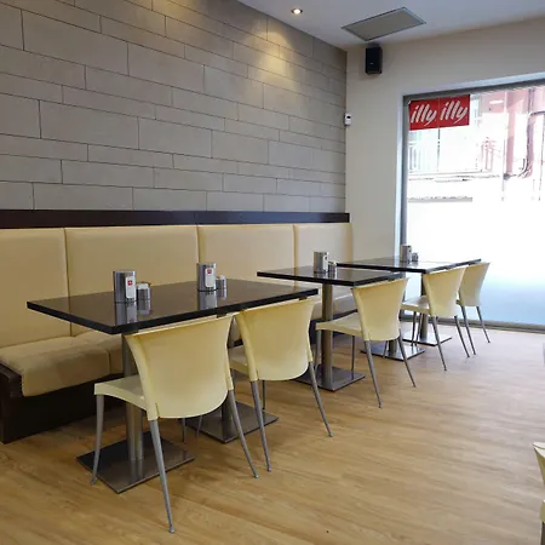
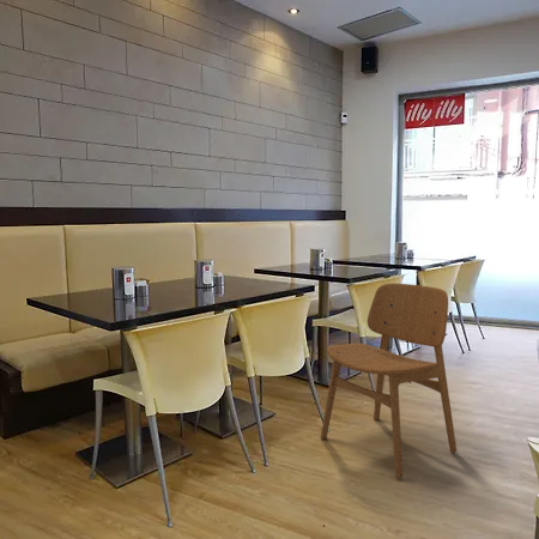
+ dining chair [320,283,458,480]
